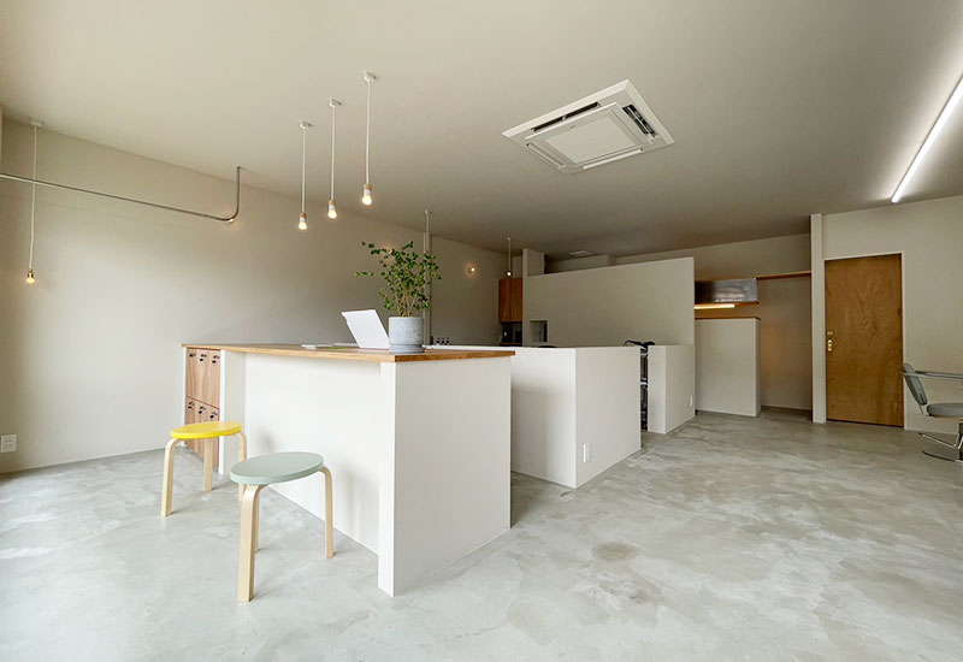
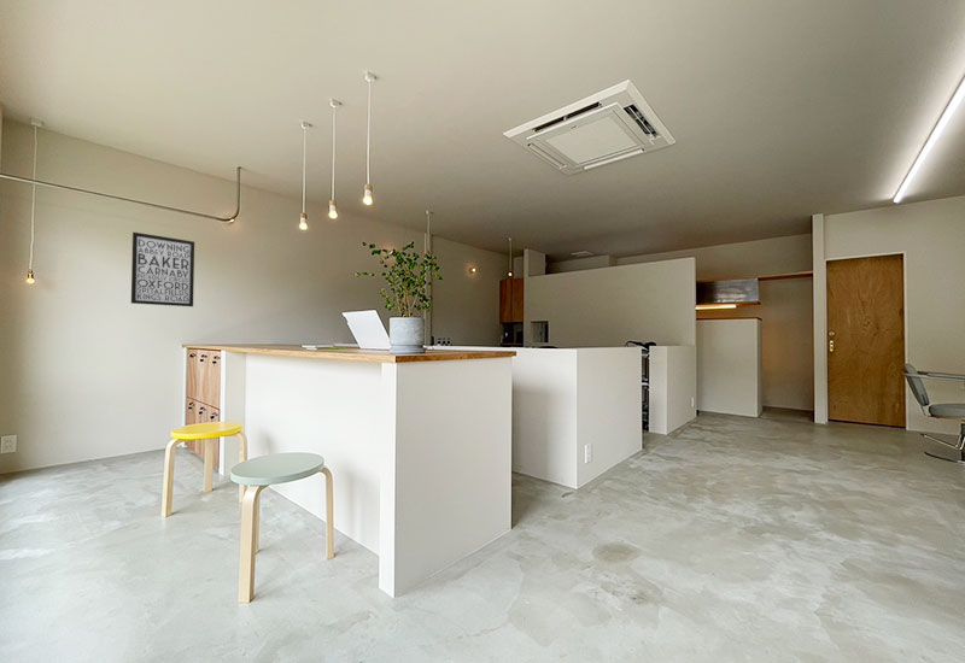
+ wall art [130,231,195,307]
